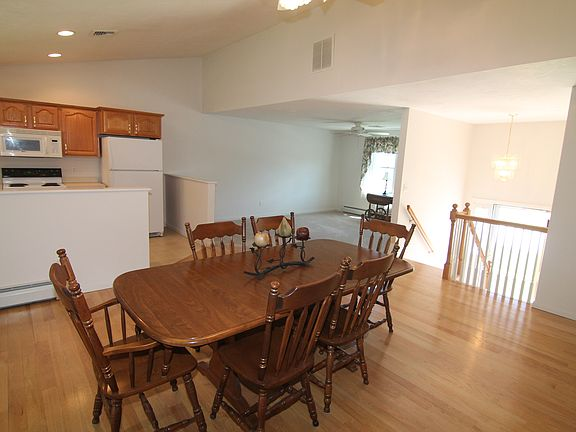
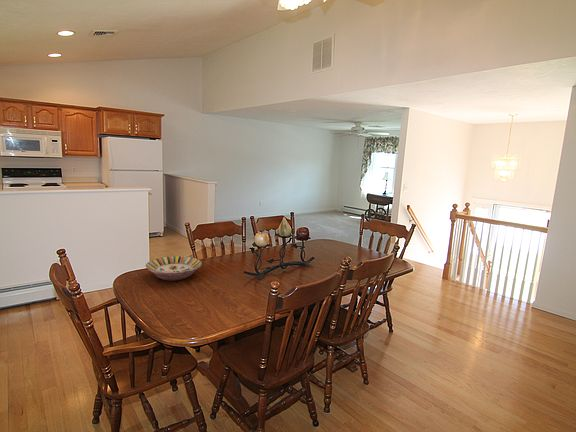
+ serving bowl [145,255,203,282]
